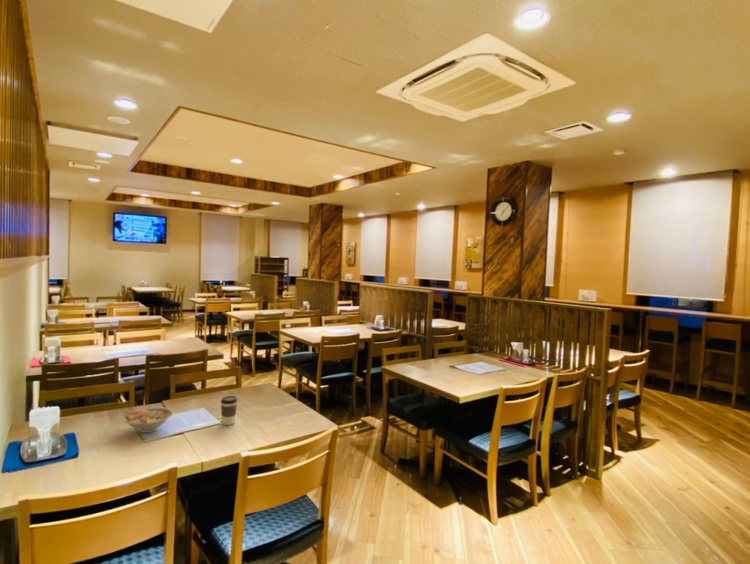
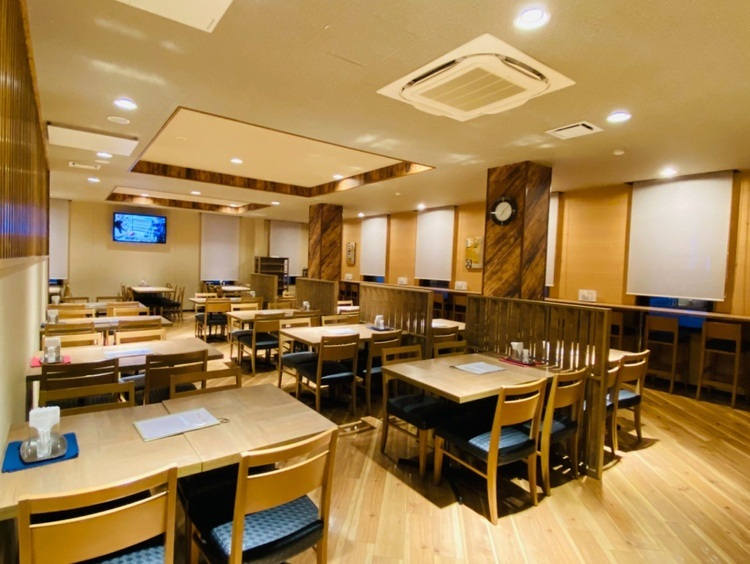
- coffee cup [220,395,238,426]
- soup bowl [122,406,174,434]
